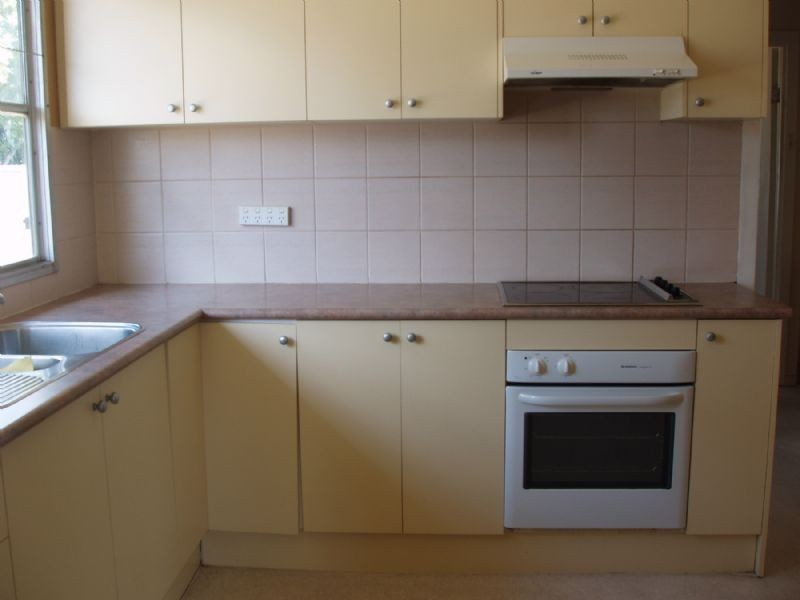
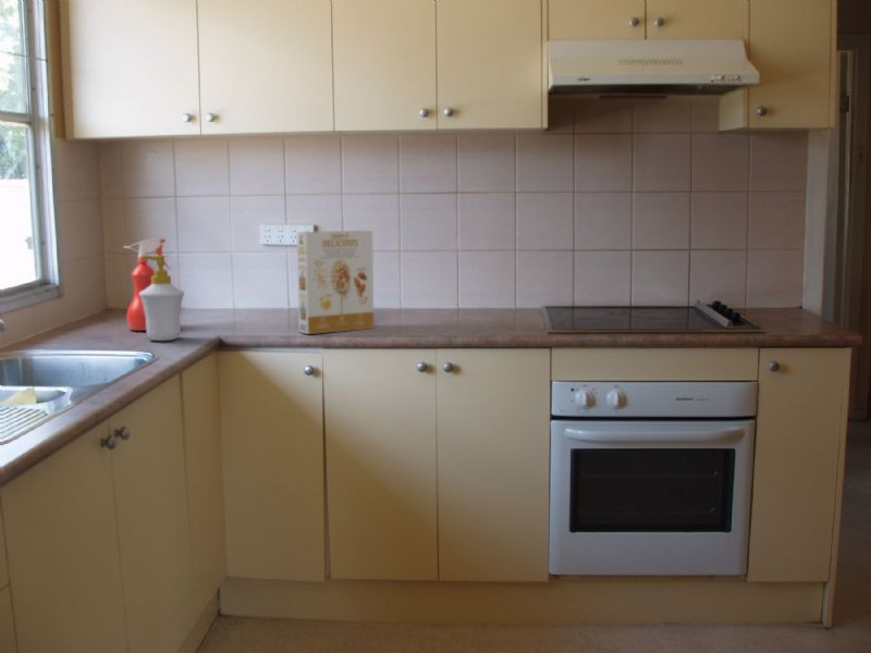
+ cereal box [296,230,375,335]
+ spray bottle [123,237,172,332]
+ soap bottle [139,254,185,342]
